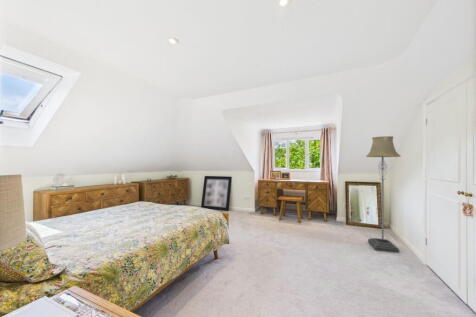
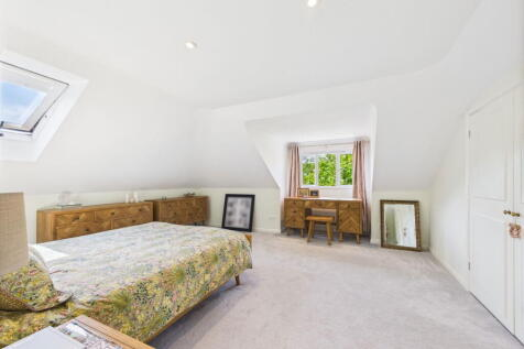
- floor lamp [365,135,402,254]
